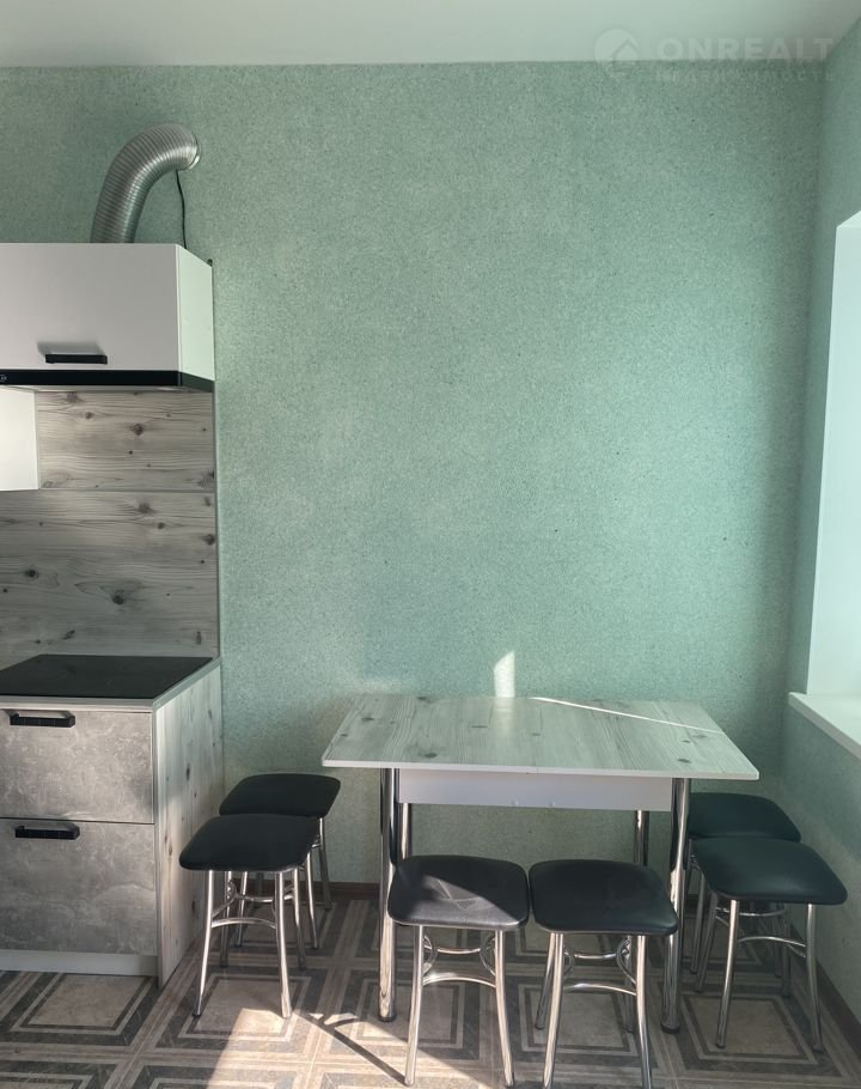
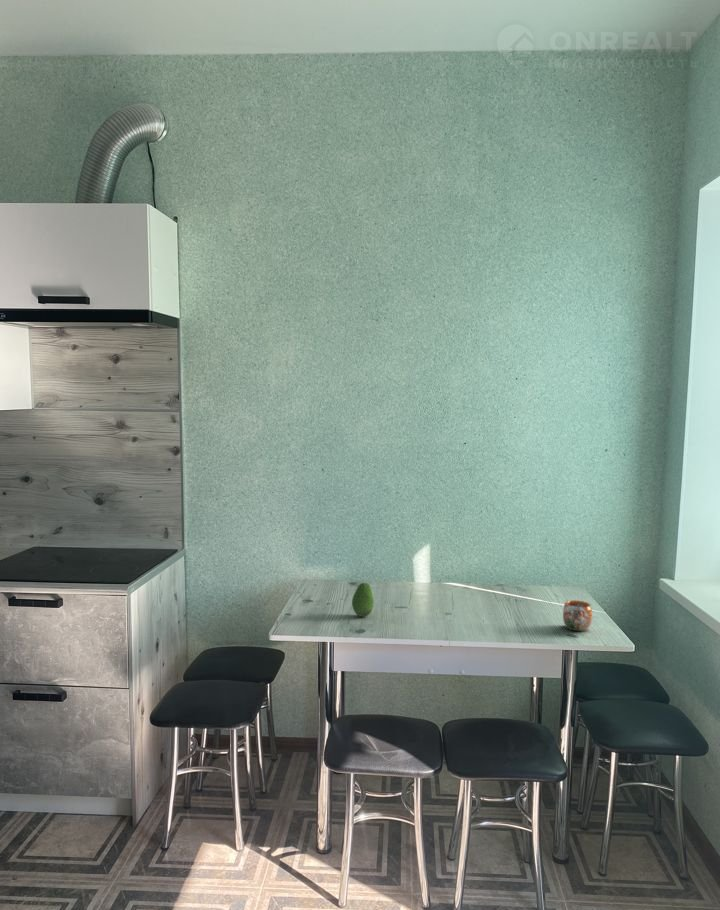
+ mug [562,599,593,632]
+ fruit [351,582,375,618]
